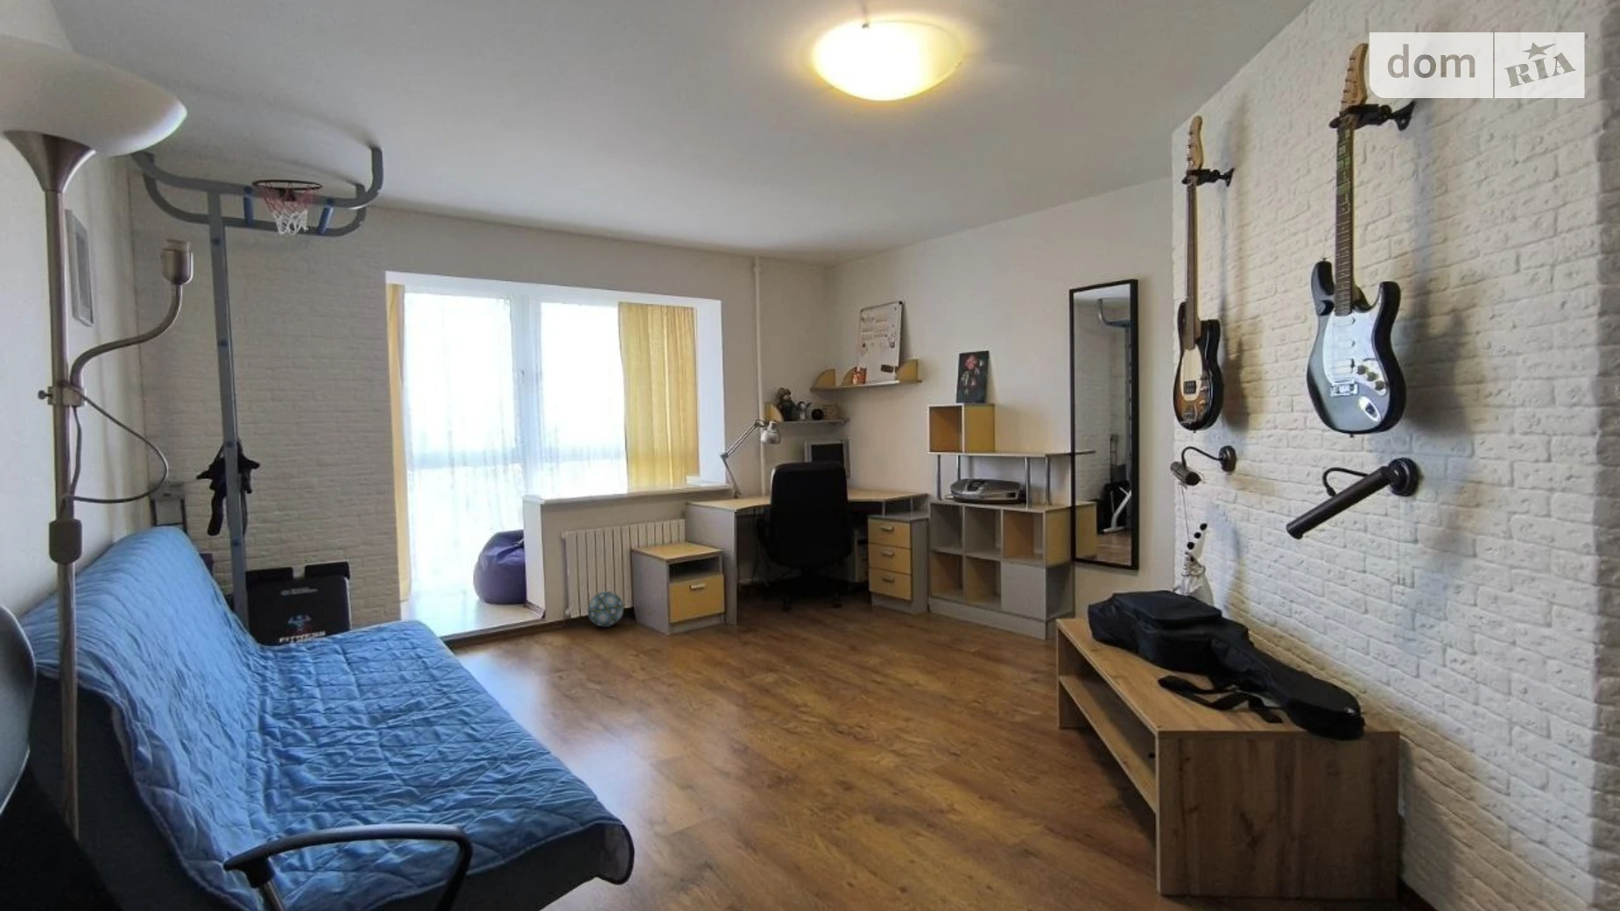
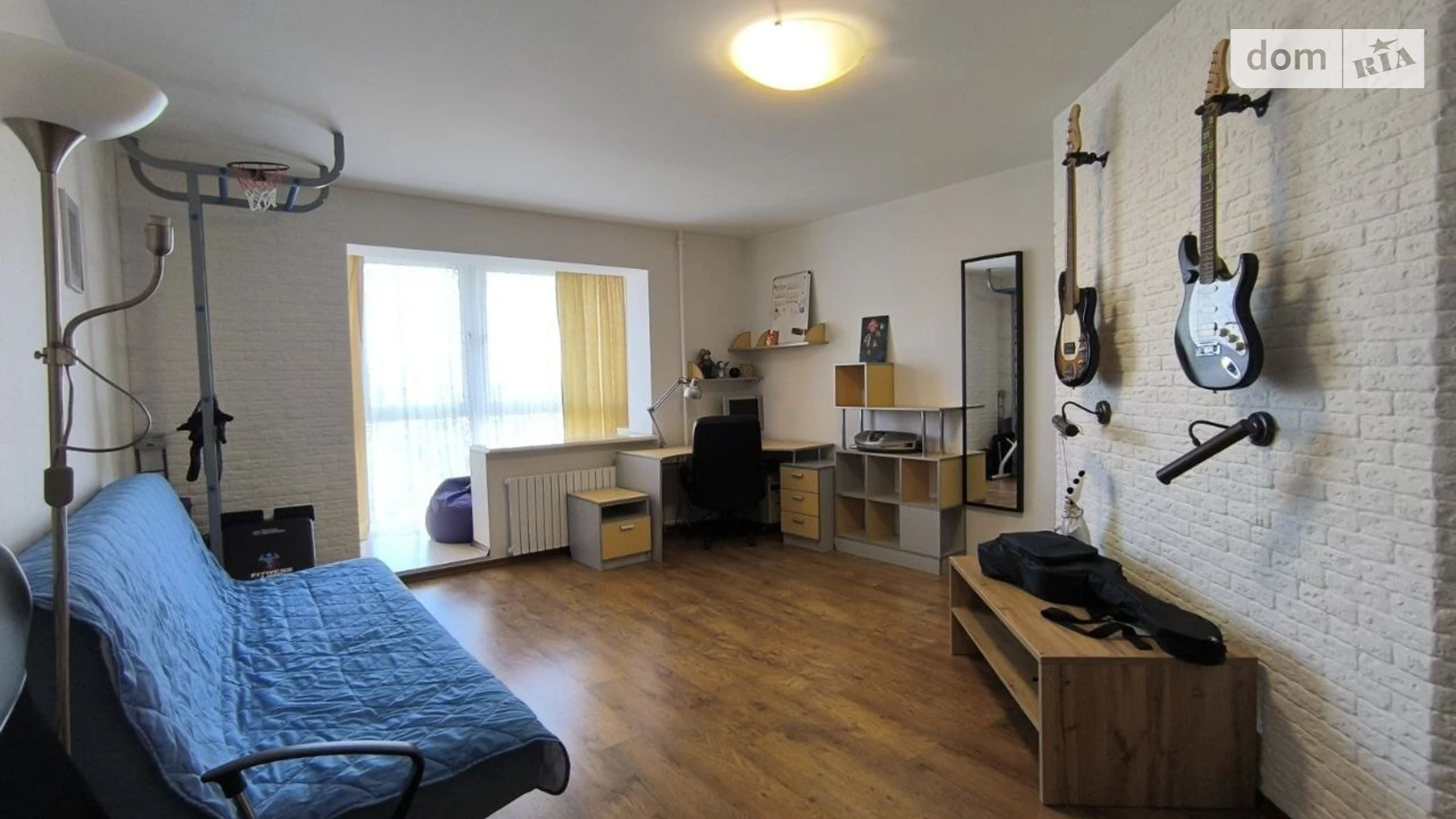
- ball [586,591,624,627]
